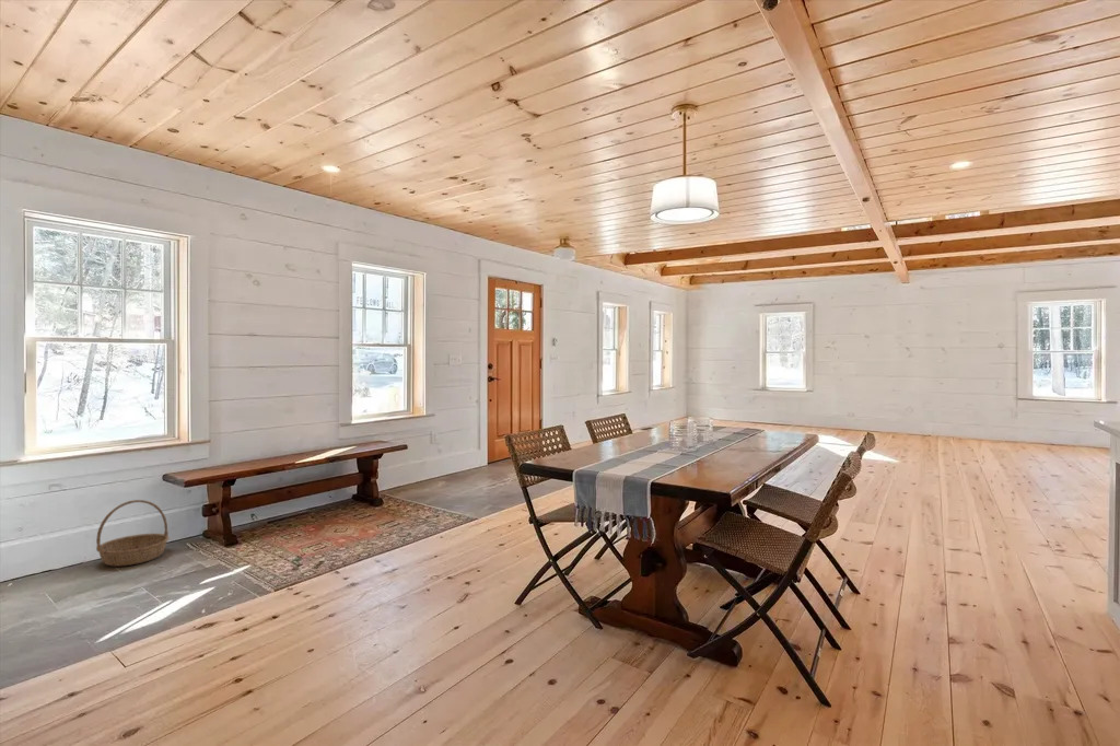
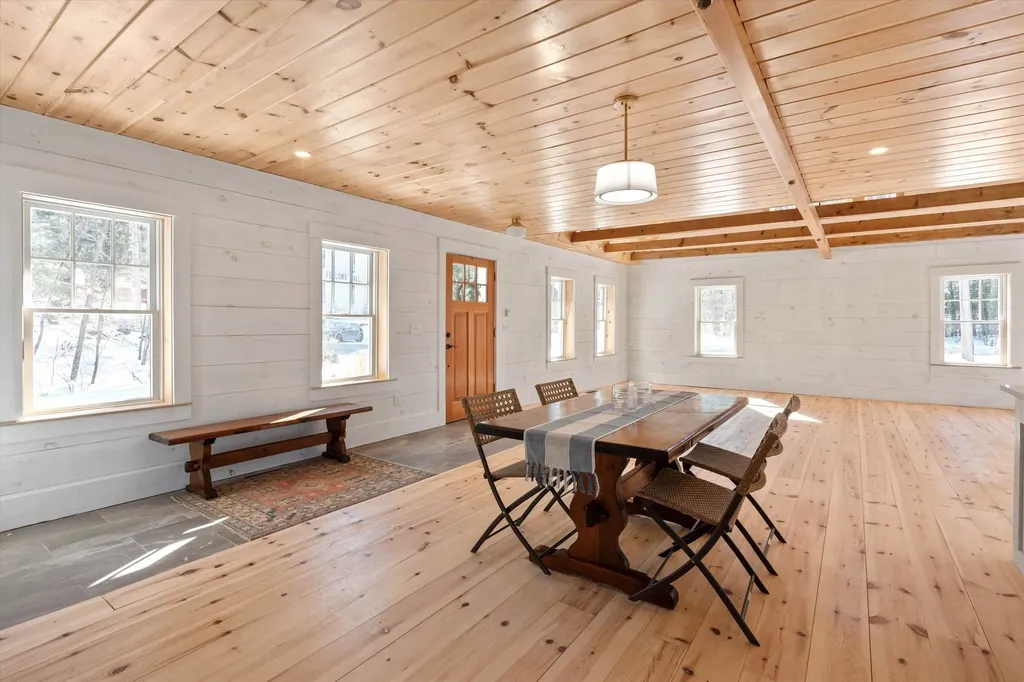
- basket [95,499,170,567]
